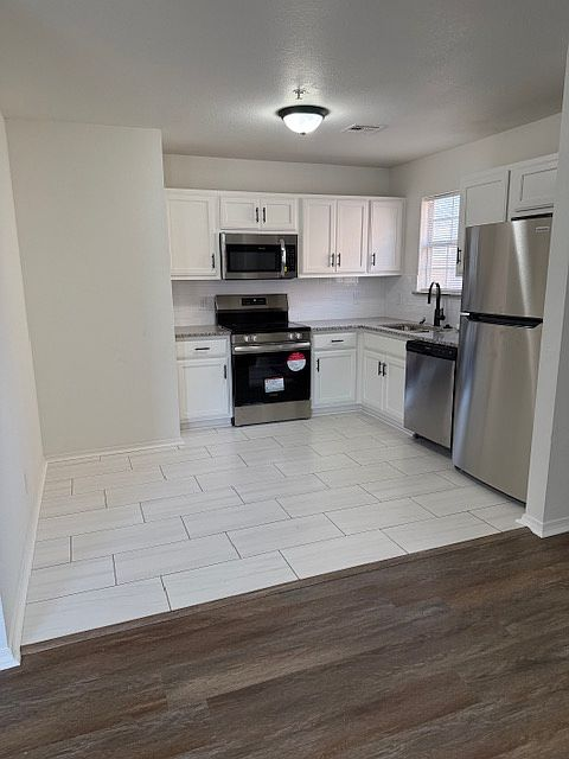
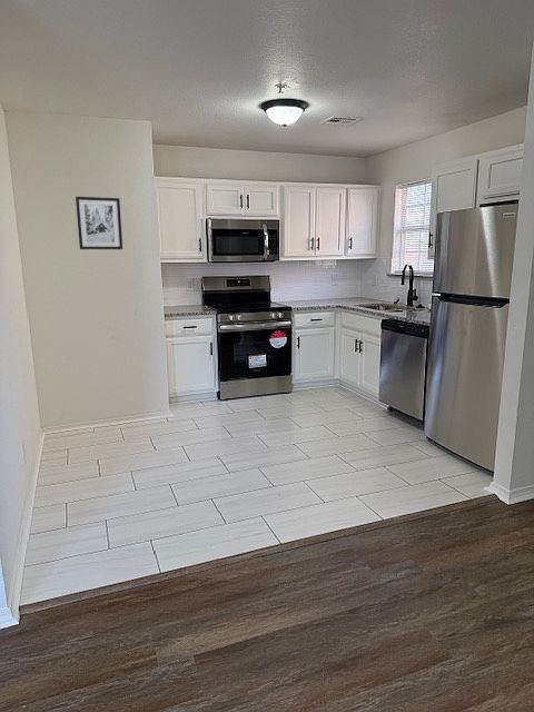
+ wall art [75,196,123,250]
